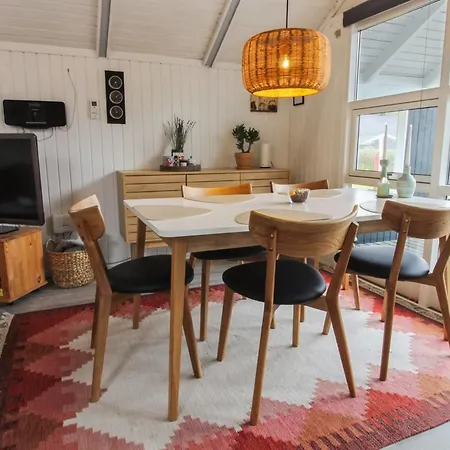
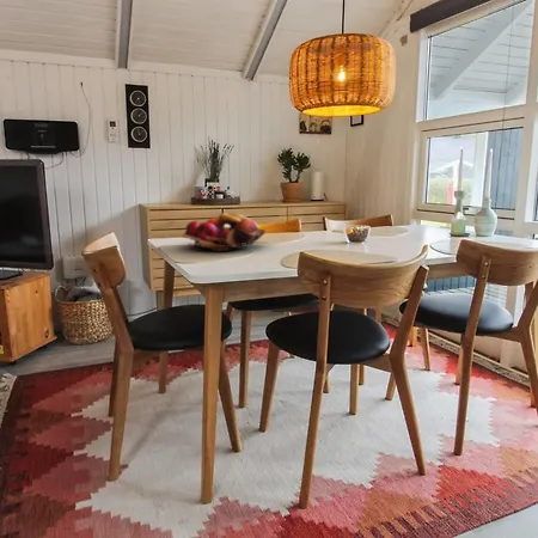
+ fruit basket [182,212,267,252]
